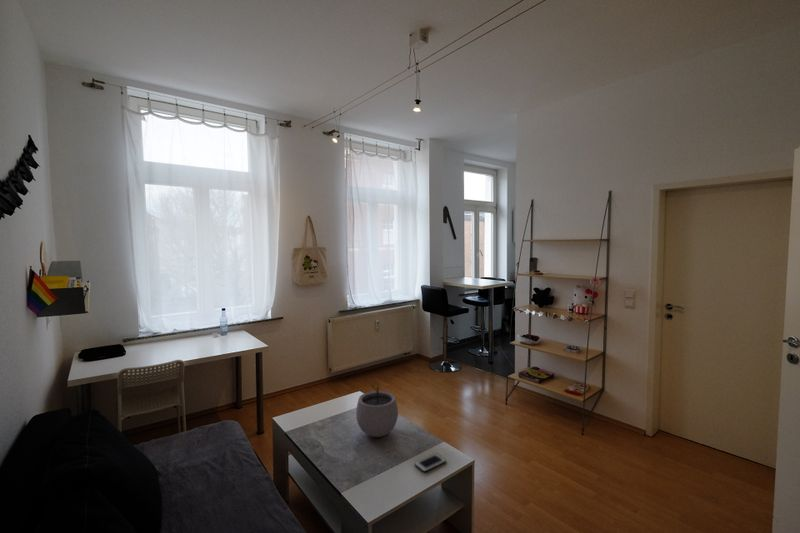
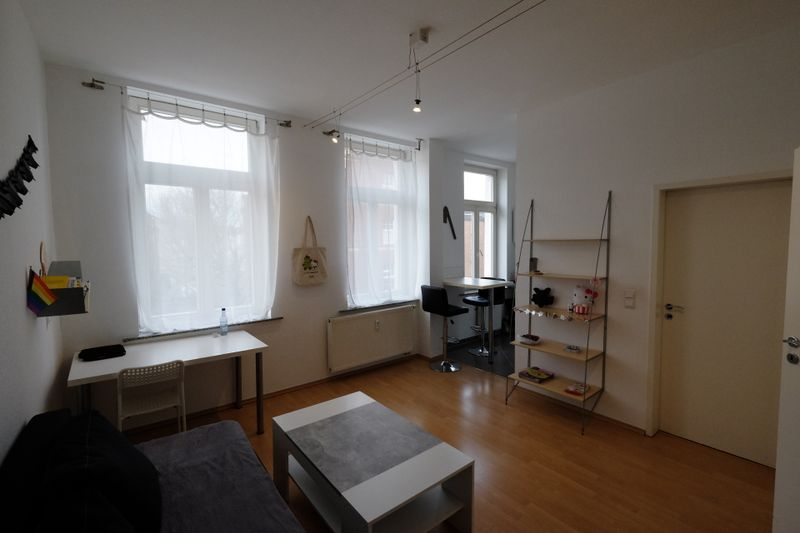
- cell phone [414,452,447,473]
- plant pot [355,383,399,438]
